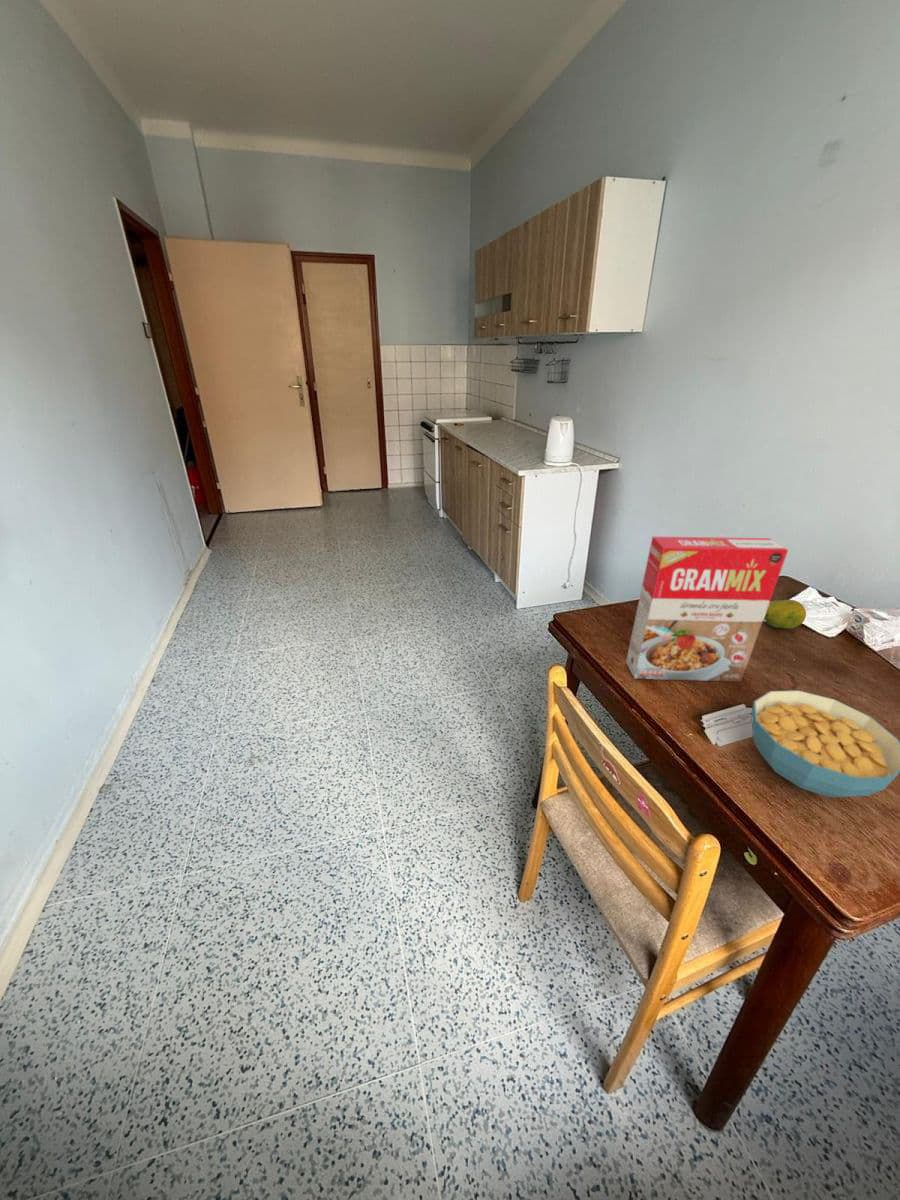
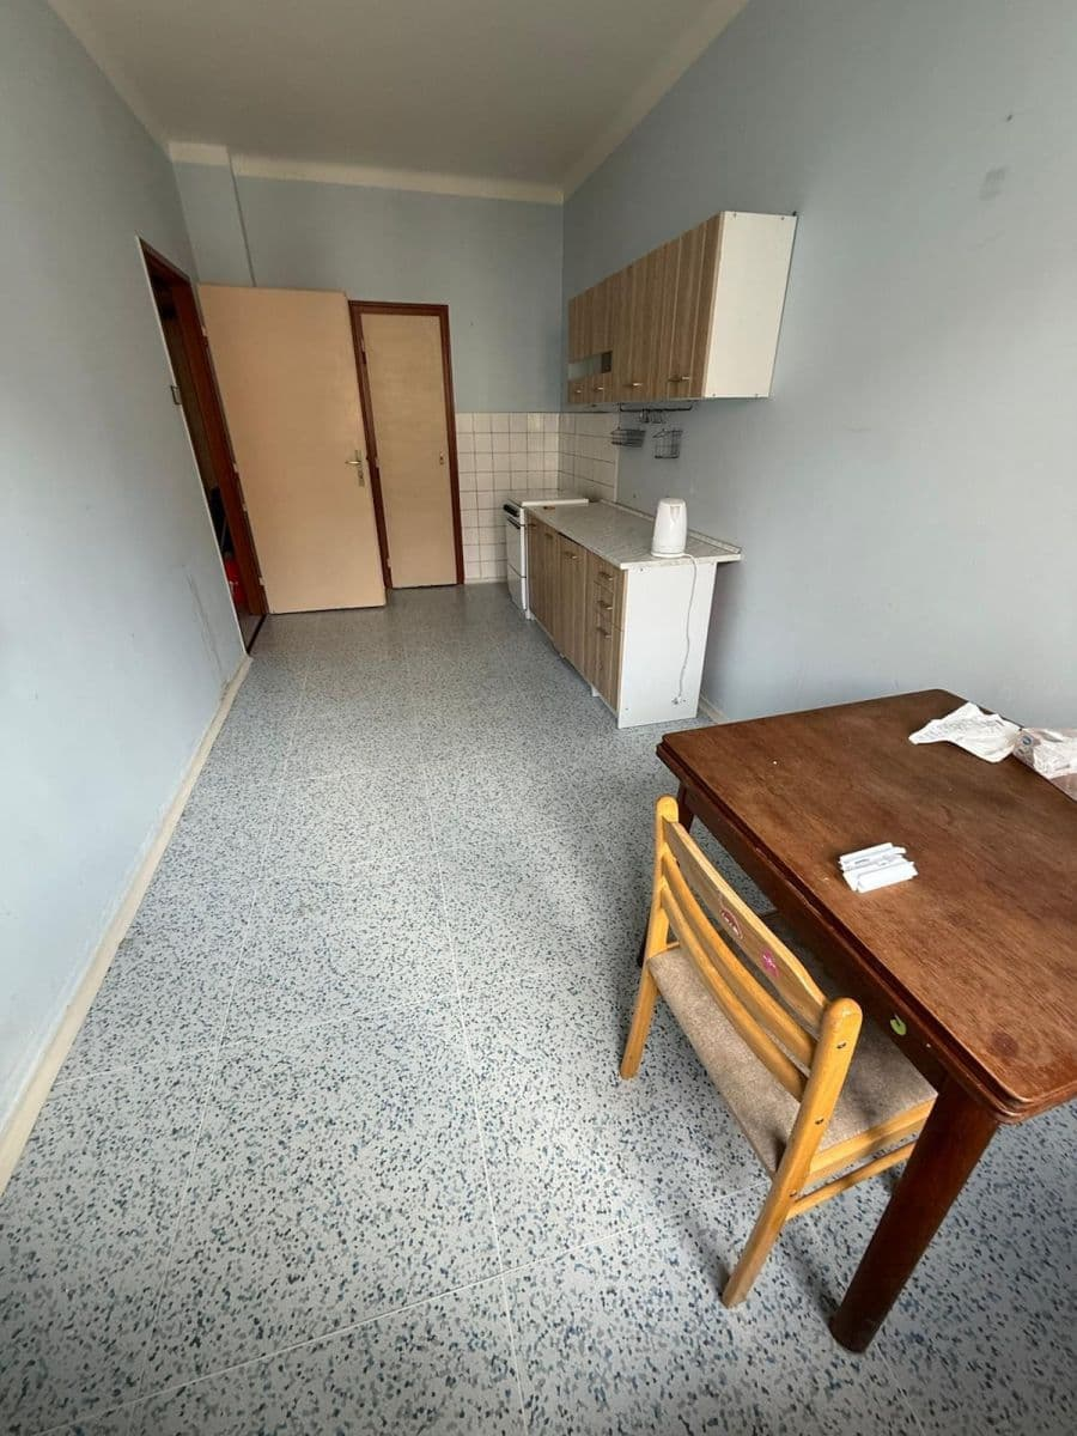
- cereal bowl [750,689,900,798]
- fruit [763,599,807,630]
- cereal box [625,536,789,682]
